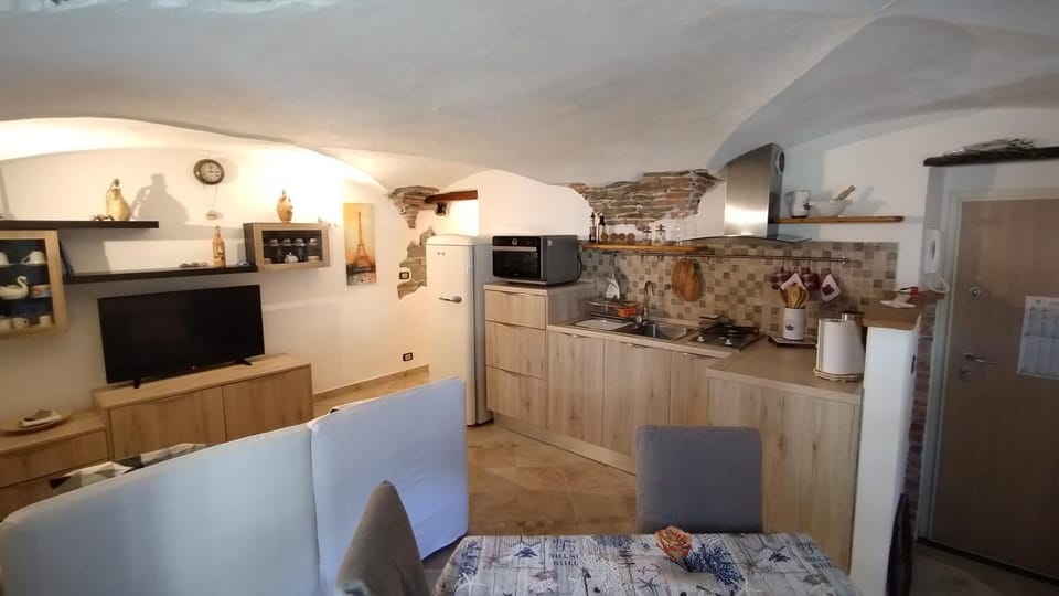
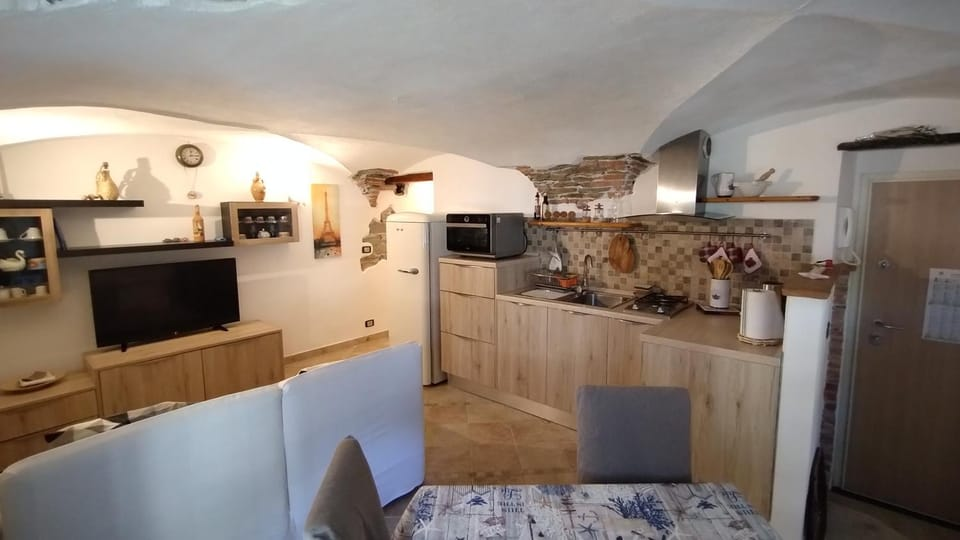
- flower [654,525,693,563]
